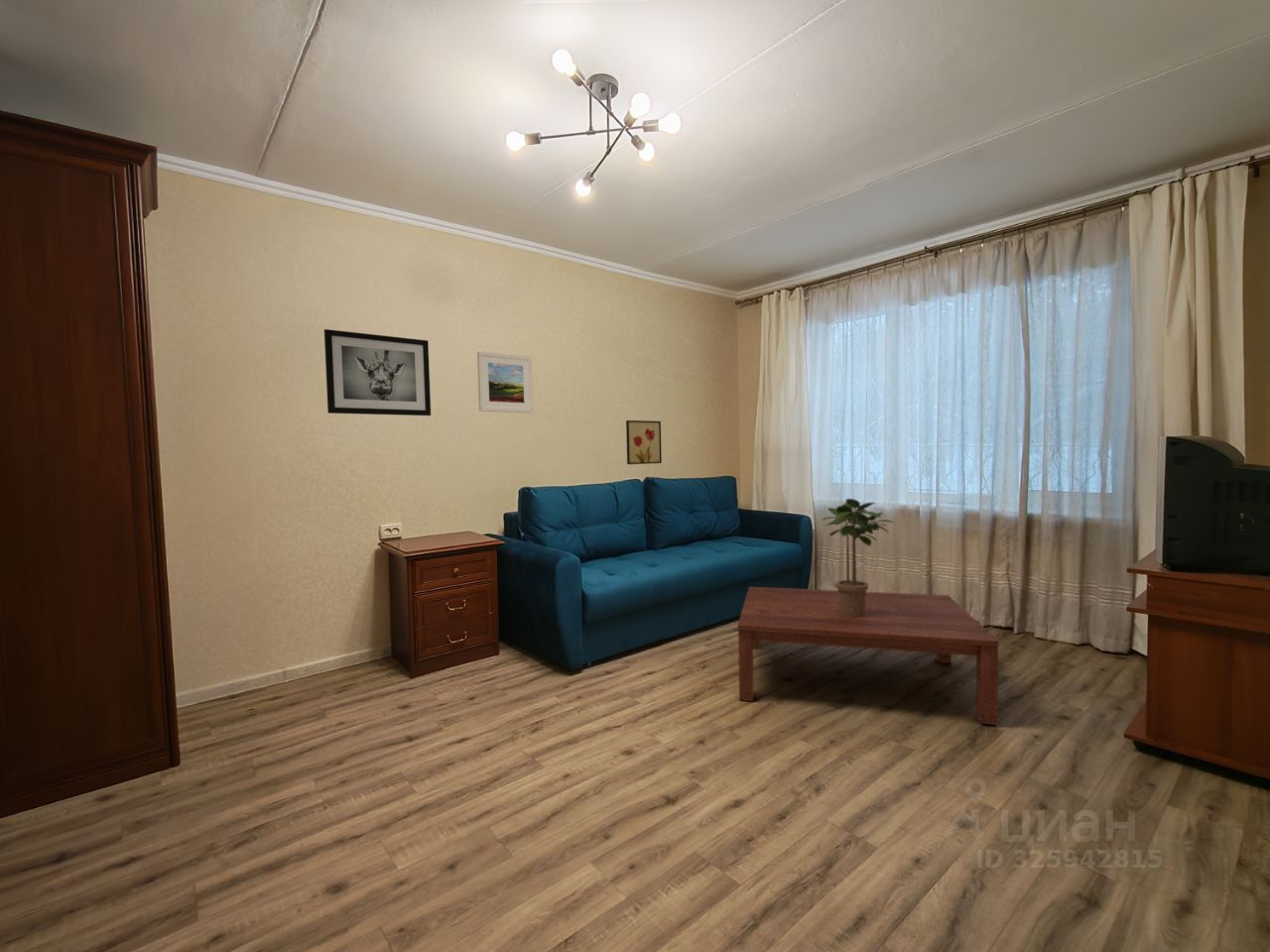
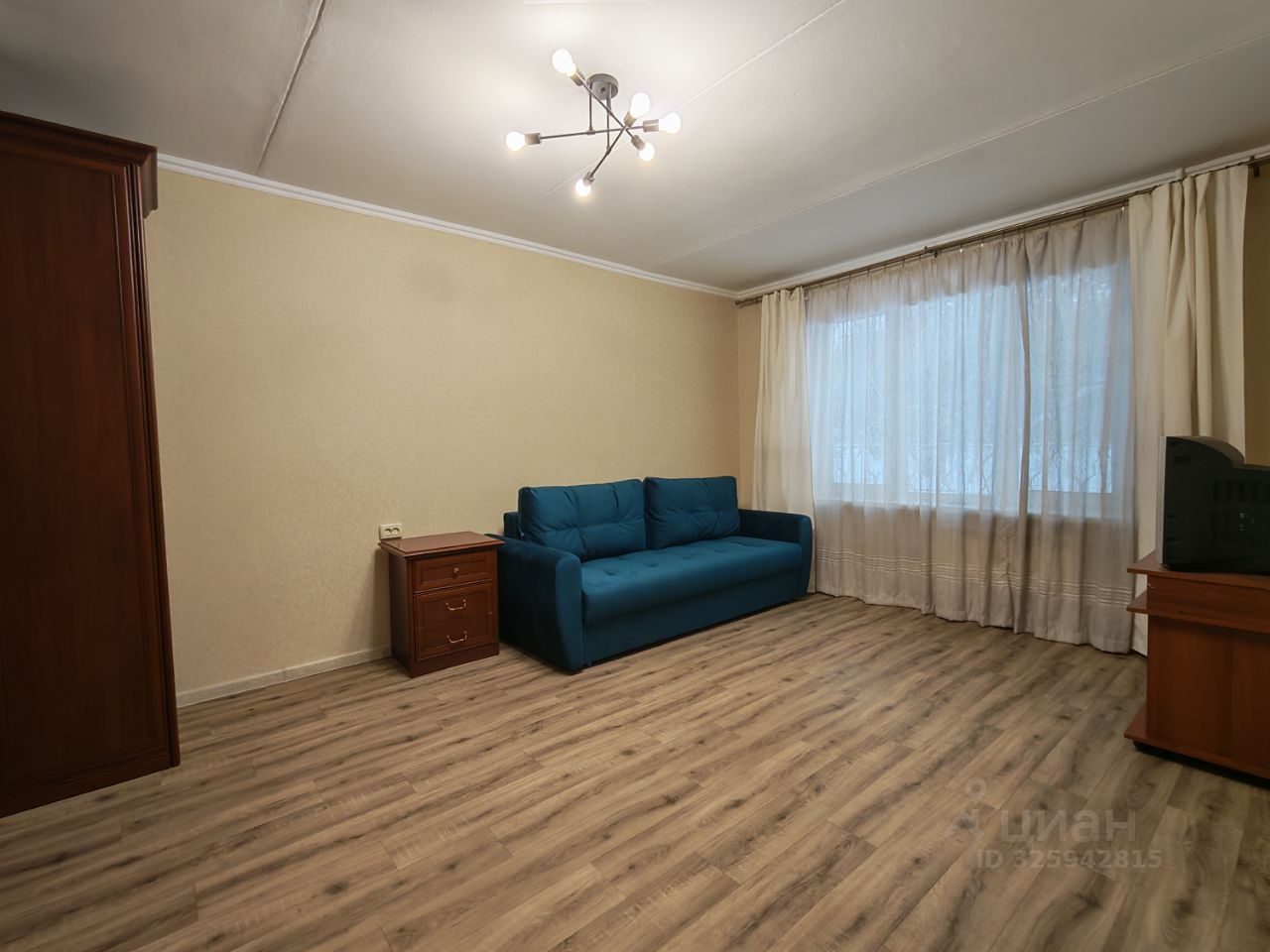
- wall art [323,328,432,416]
- coffee table [736,586,1000,726]
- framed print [476,351,534,414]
- wall art [625,419,663,465]
- potted plant [823,498,895,618]
